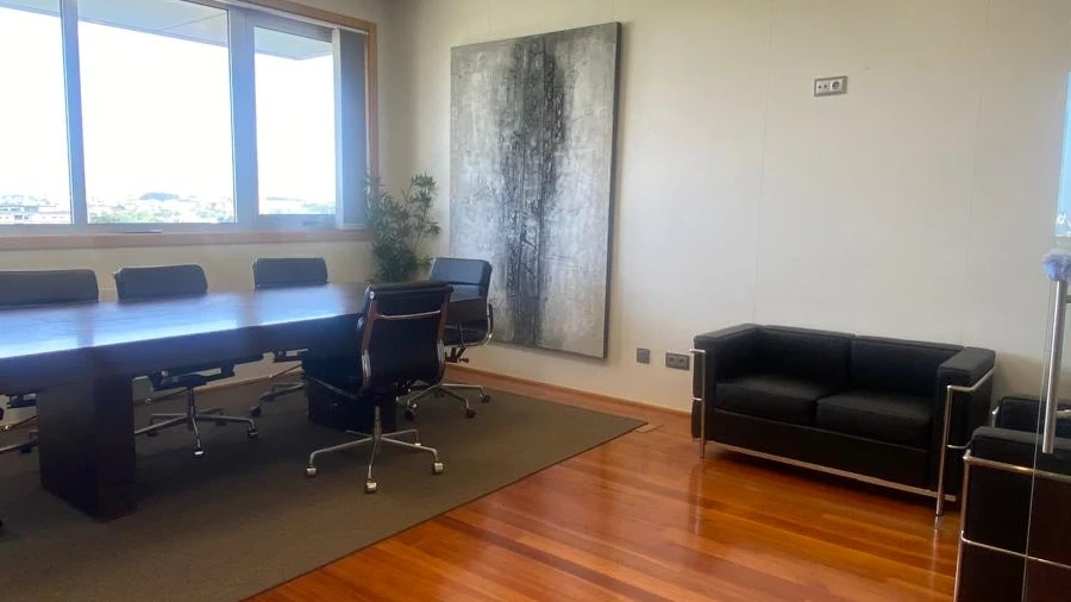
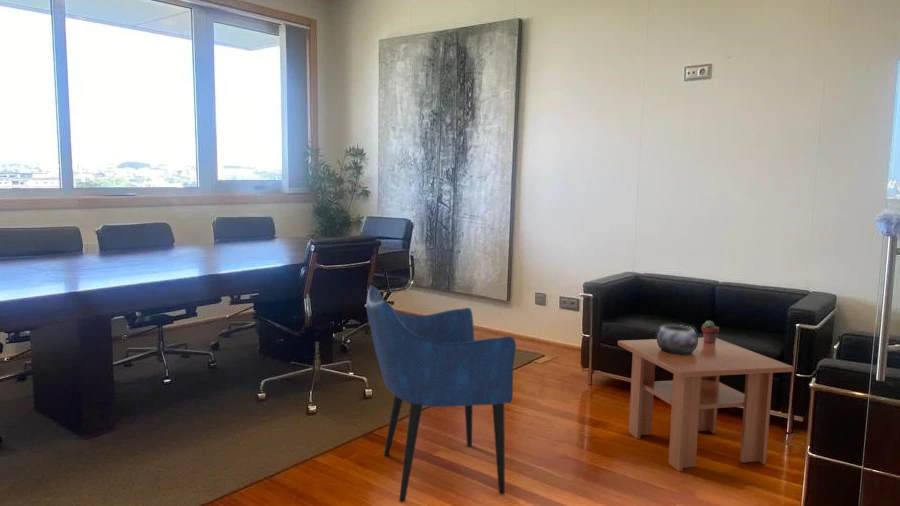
+ decorative bowl [656,324,699,355]
+ coffee table [617,336,794,472]
+ armchair [364,285,517,503]
+ potted succulent [701,320,720,343]
